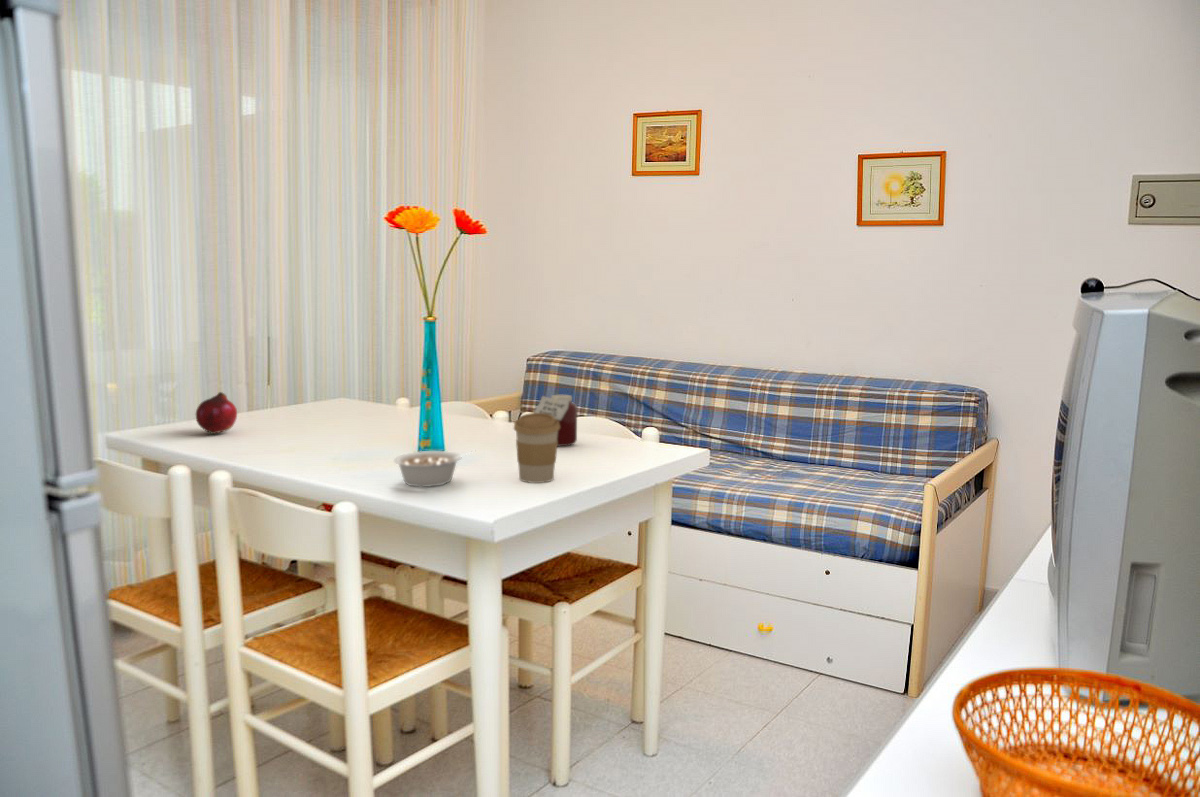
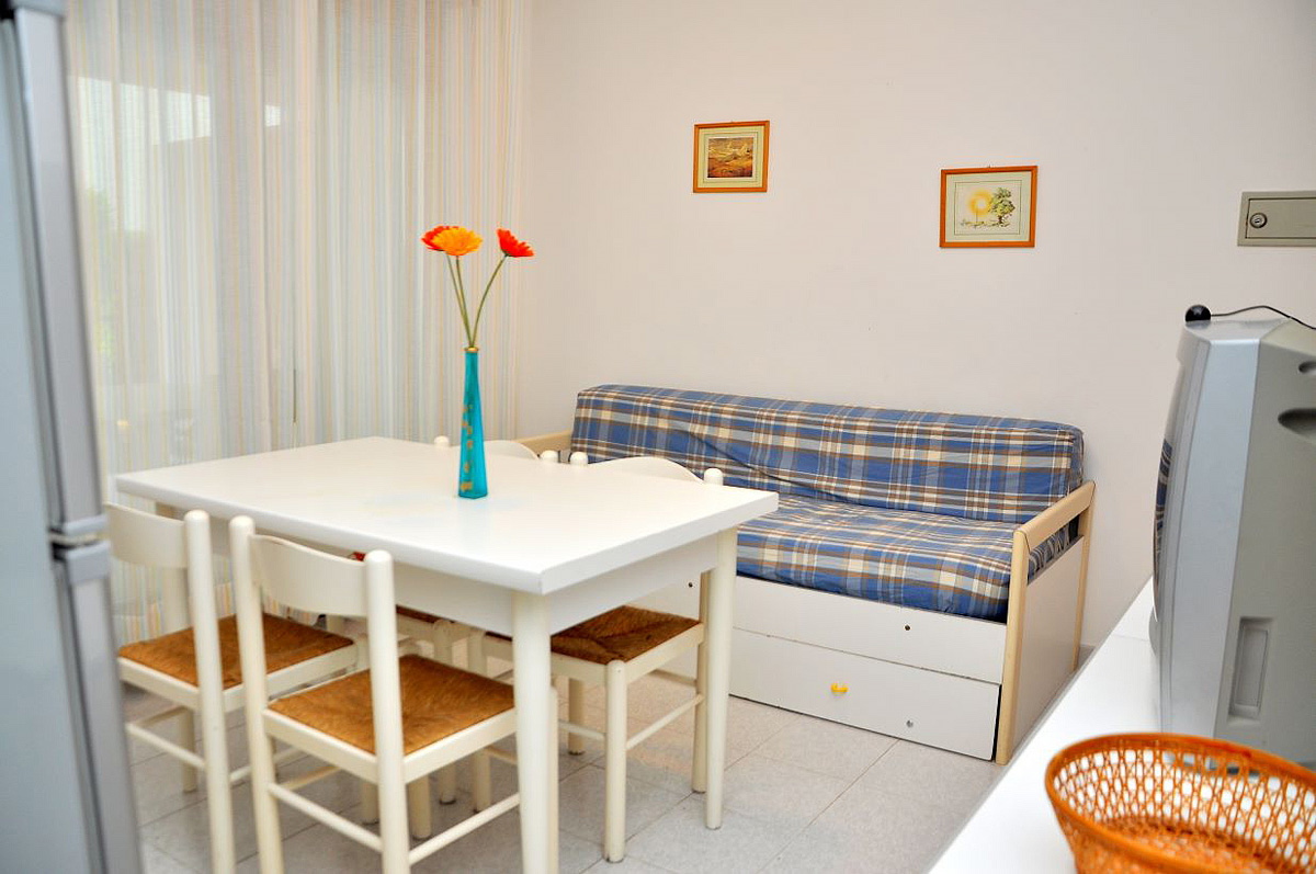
- coffee cup [513,412,560,484]
- legume [393,449,476,488]
- fruit [195,391,238,435]
- jar [533,394,578,447]
